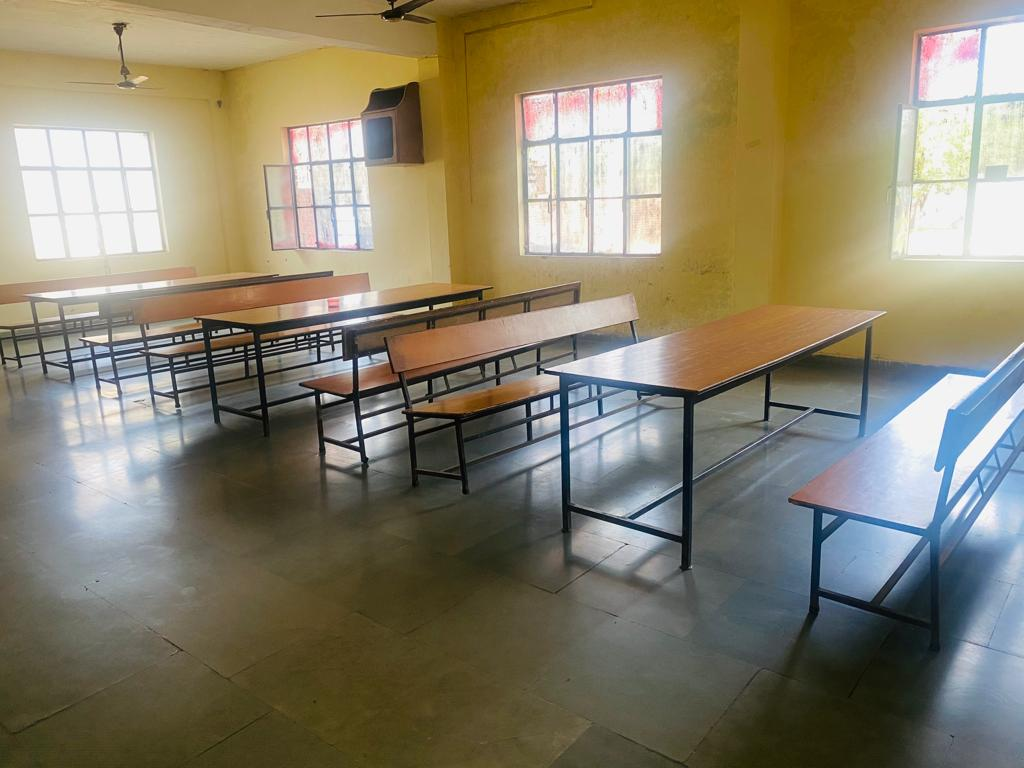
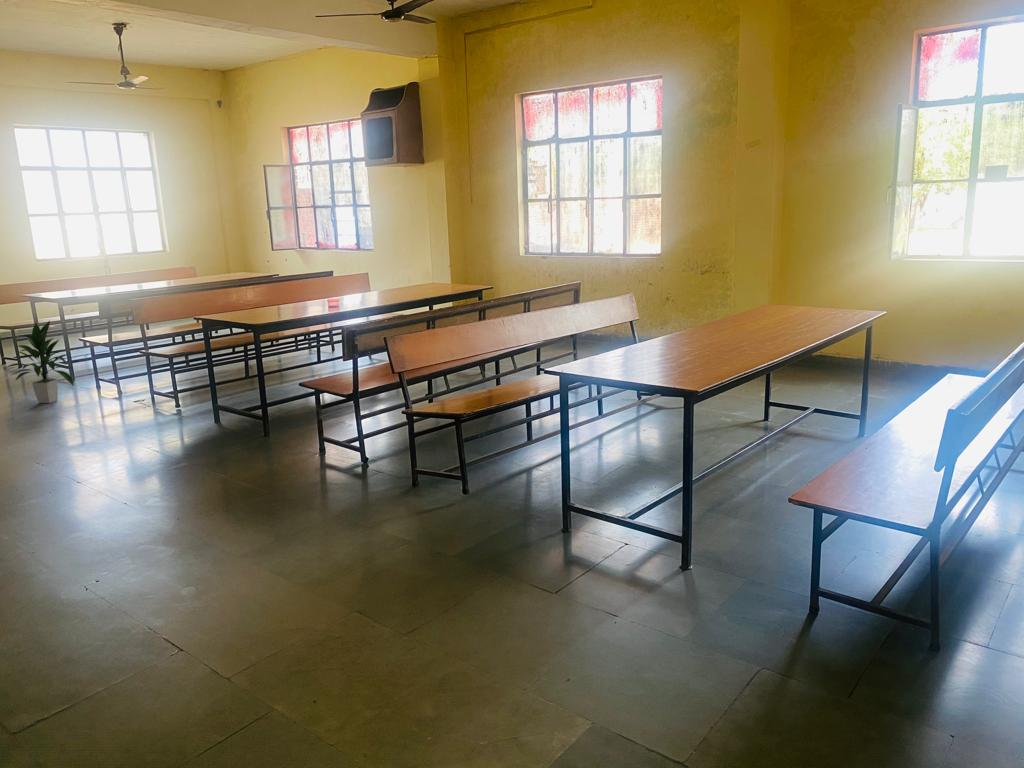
+ indoor plant [2,320,75,404]
